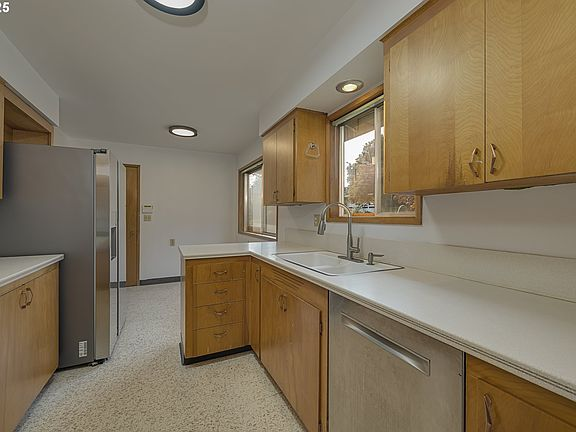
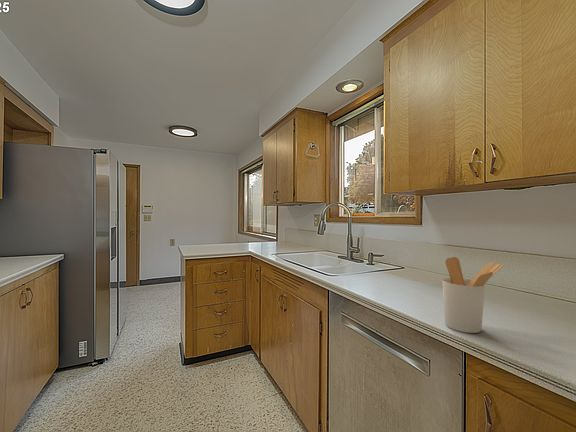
+ utensil holder [441,256,504,334]
